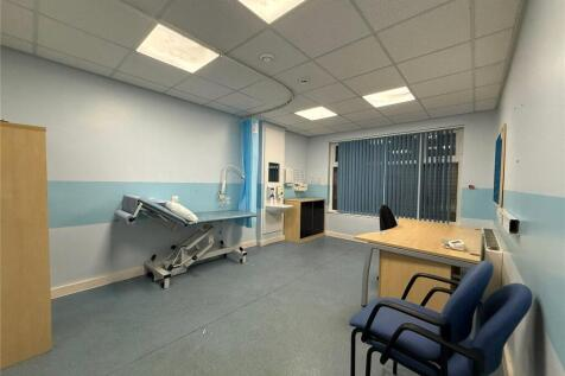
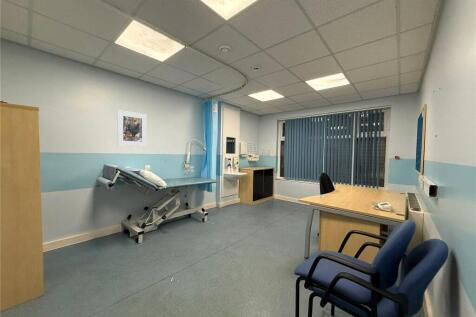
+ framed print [117,109,148,147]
